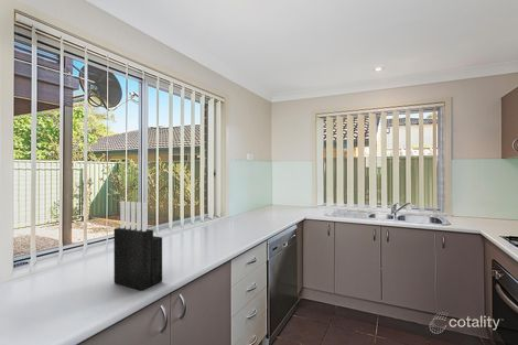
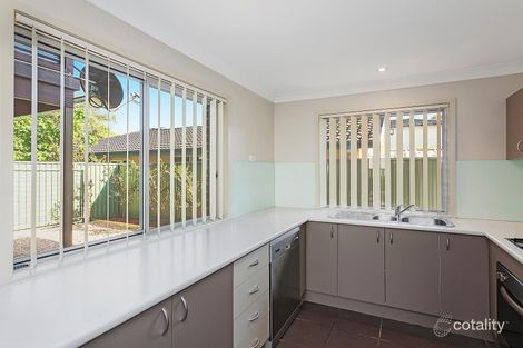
- knife block [114,201,163,291]
